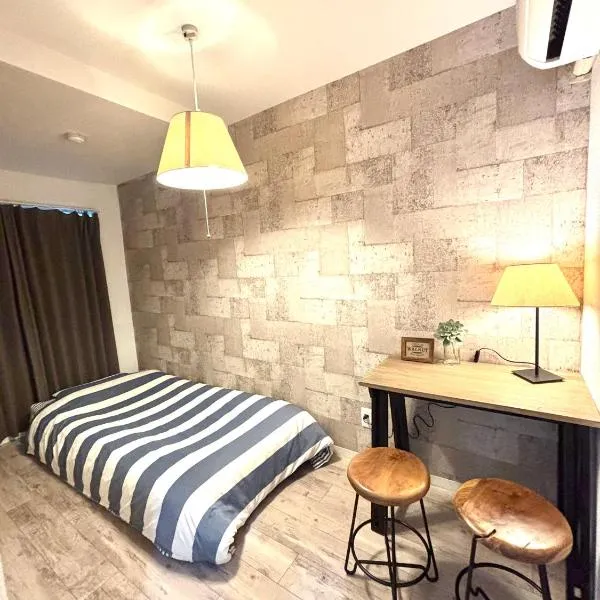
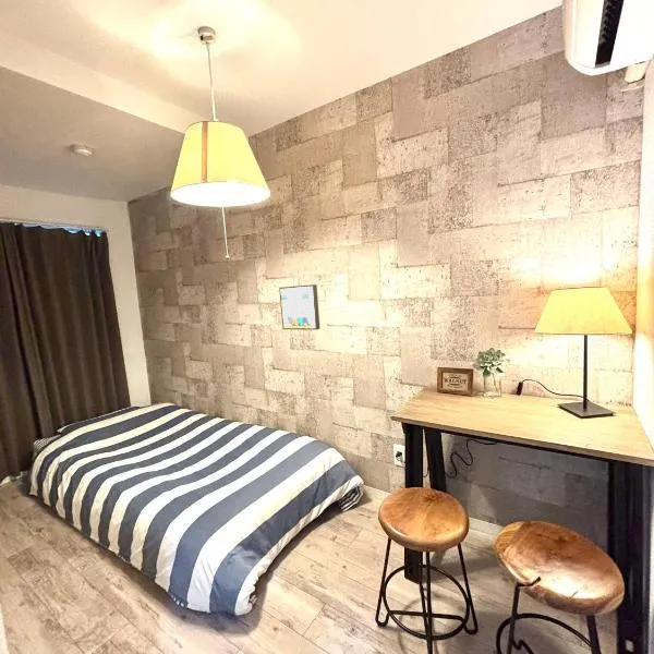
+ wall art [278,283,320,330]
